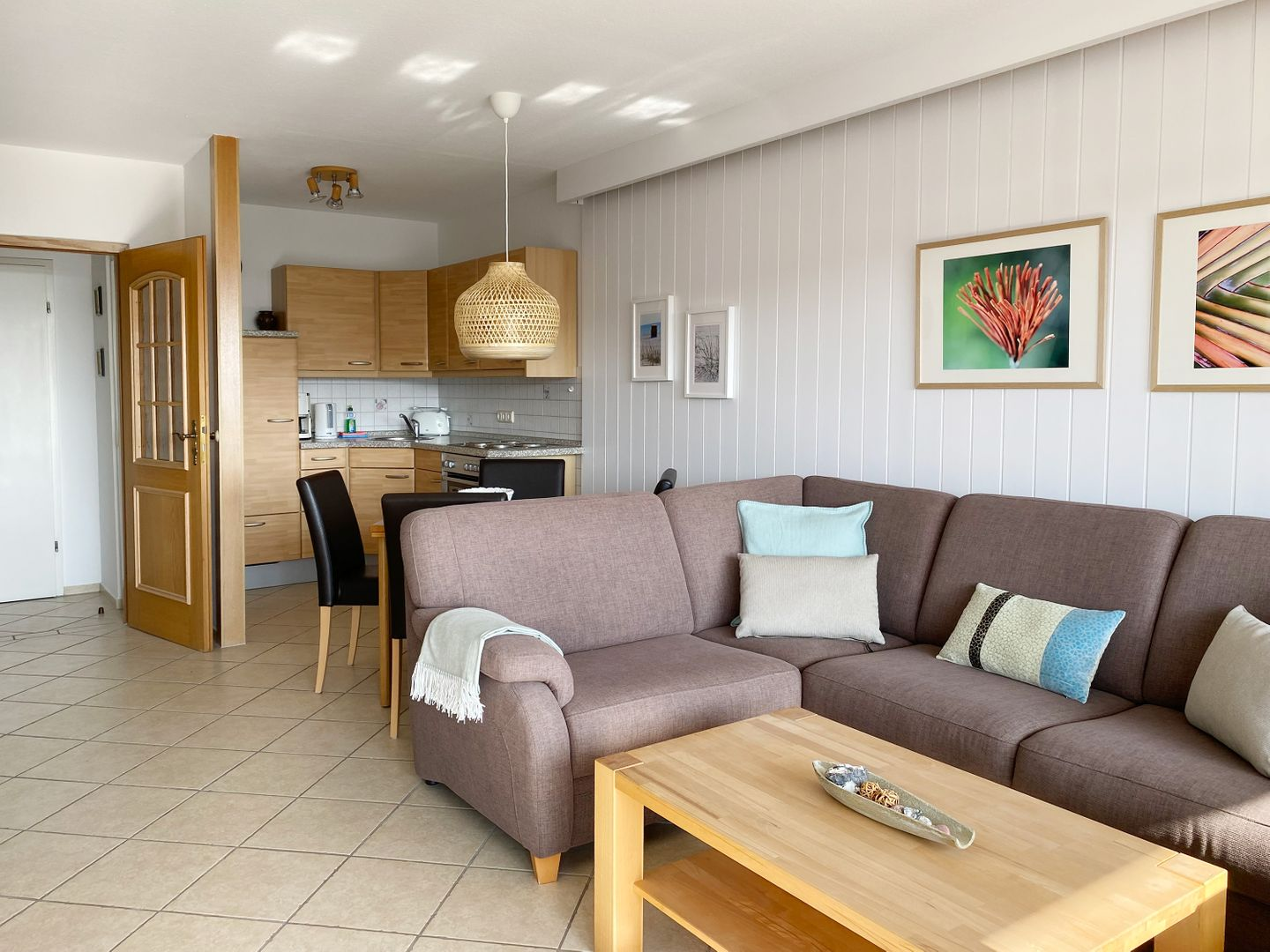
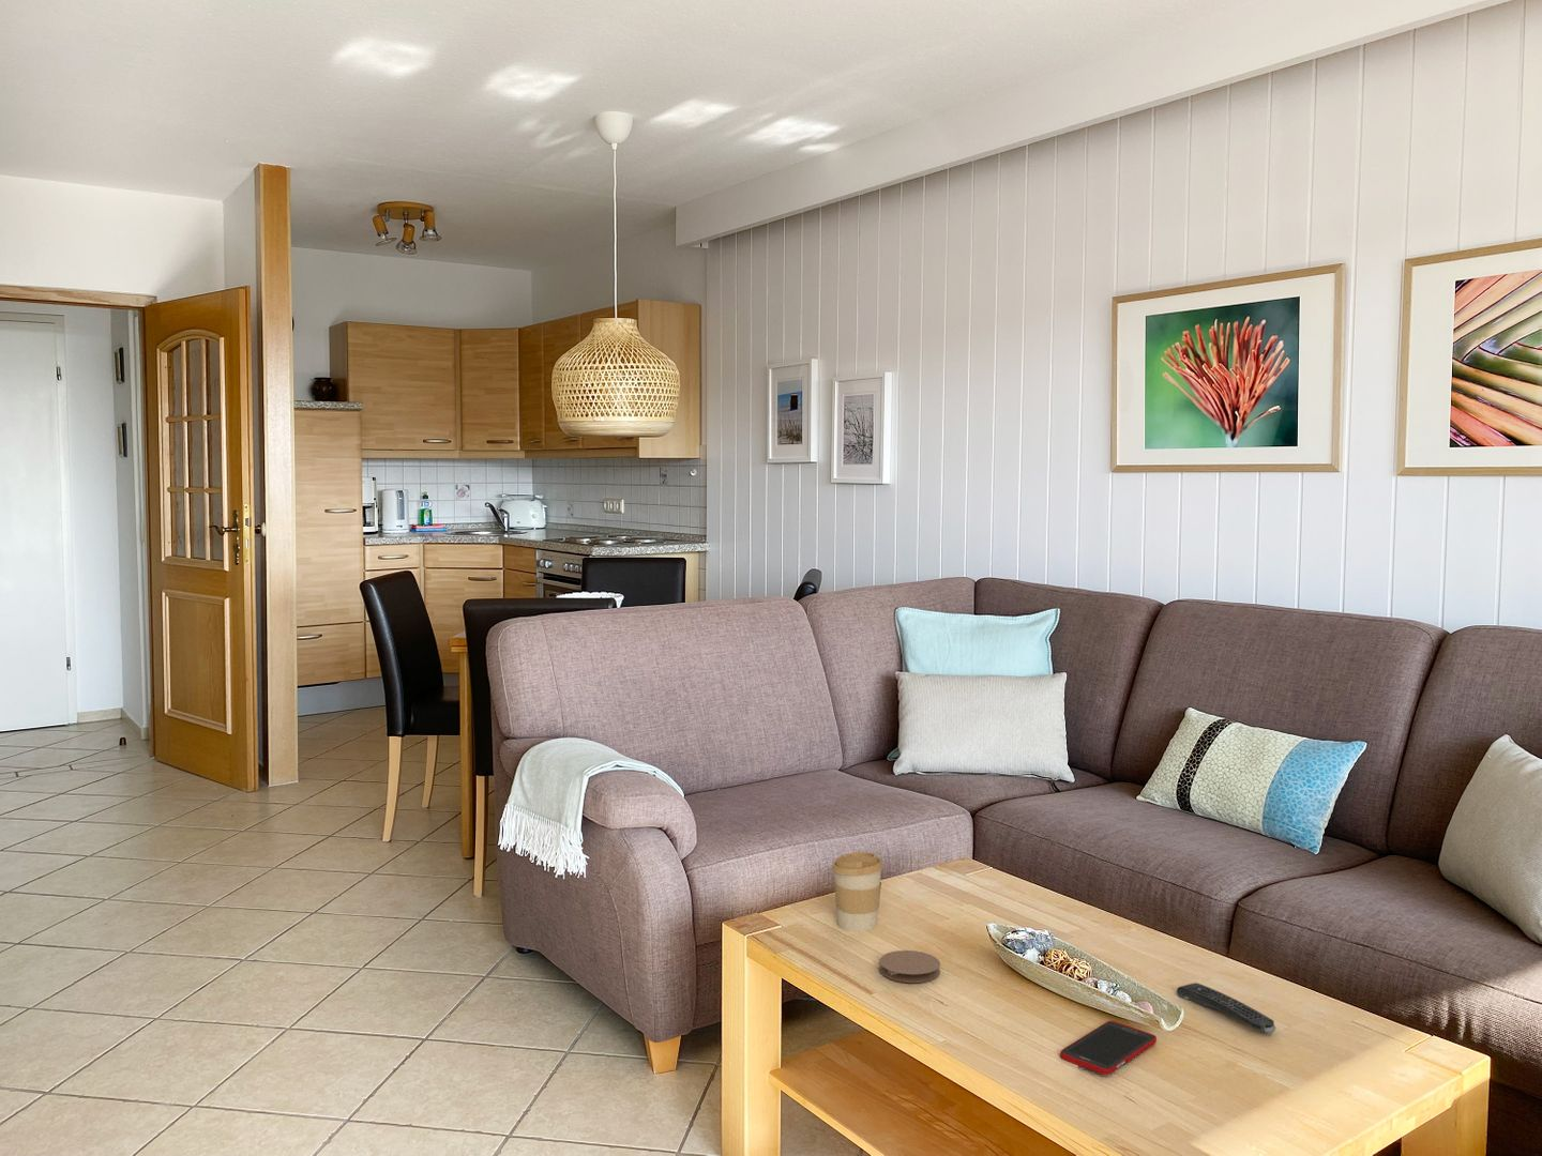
+ coffee cup [830,851,884,934]
+ coaster [878,950,941,984]
+ cell phone [1059,1020,1157,1076]
+ remote control [1175,981,1276,1035]
